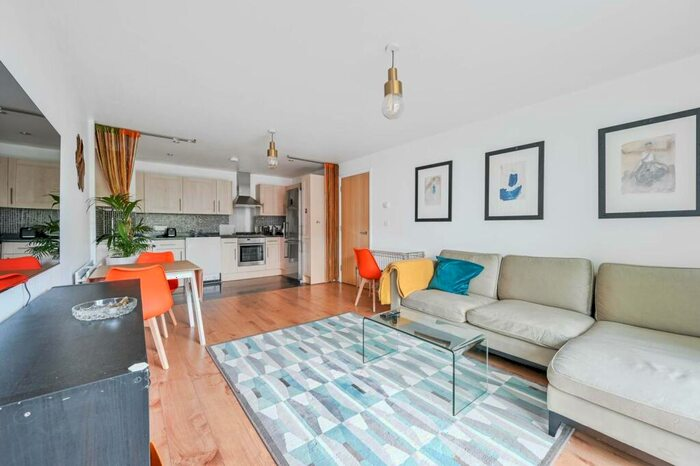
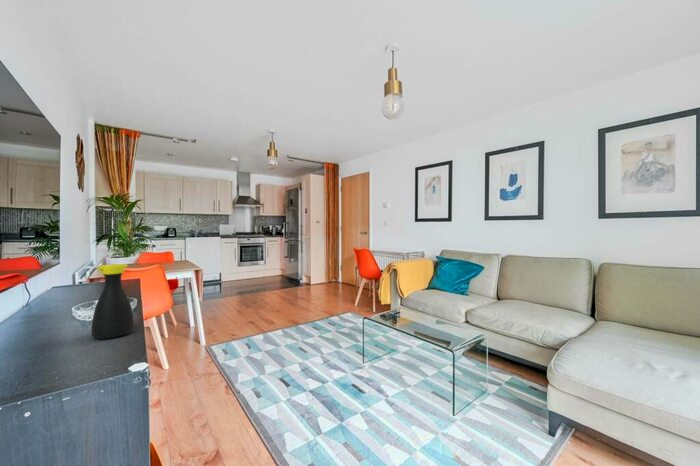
+ bottle [90,263,135,340]
